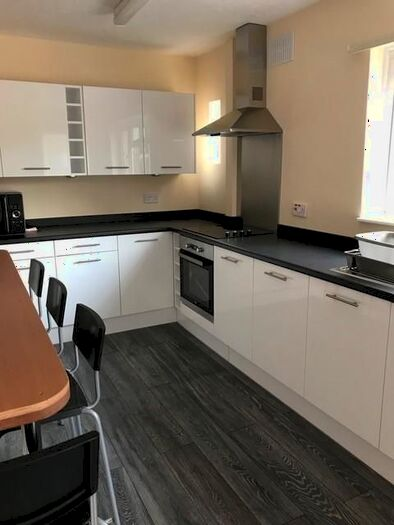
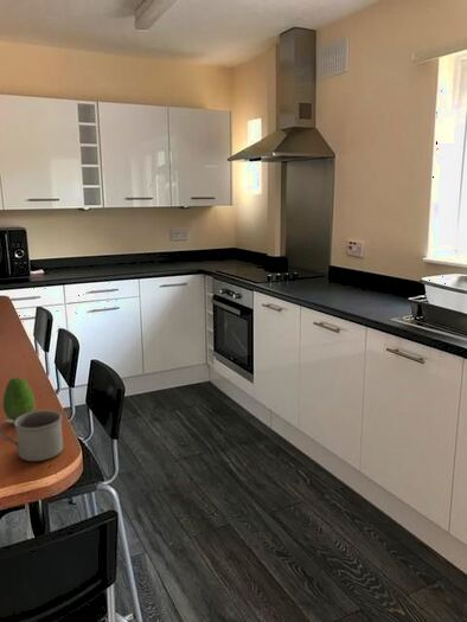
+ mug [0,409,64,462]
+ fruit [1,377,36,422]
